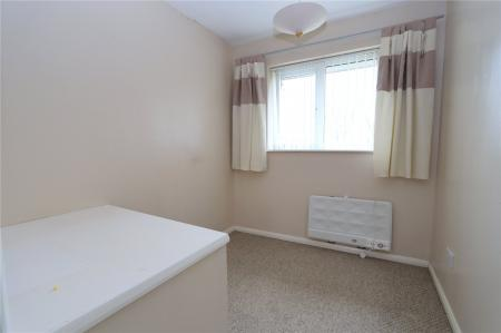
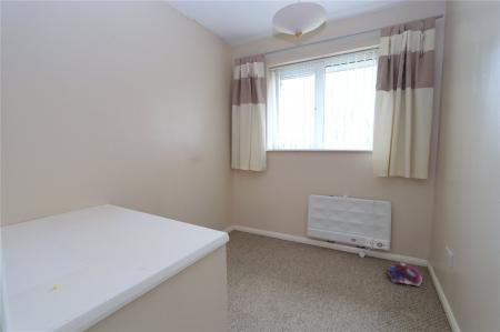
+ plush toy [386,261,423,288]
